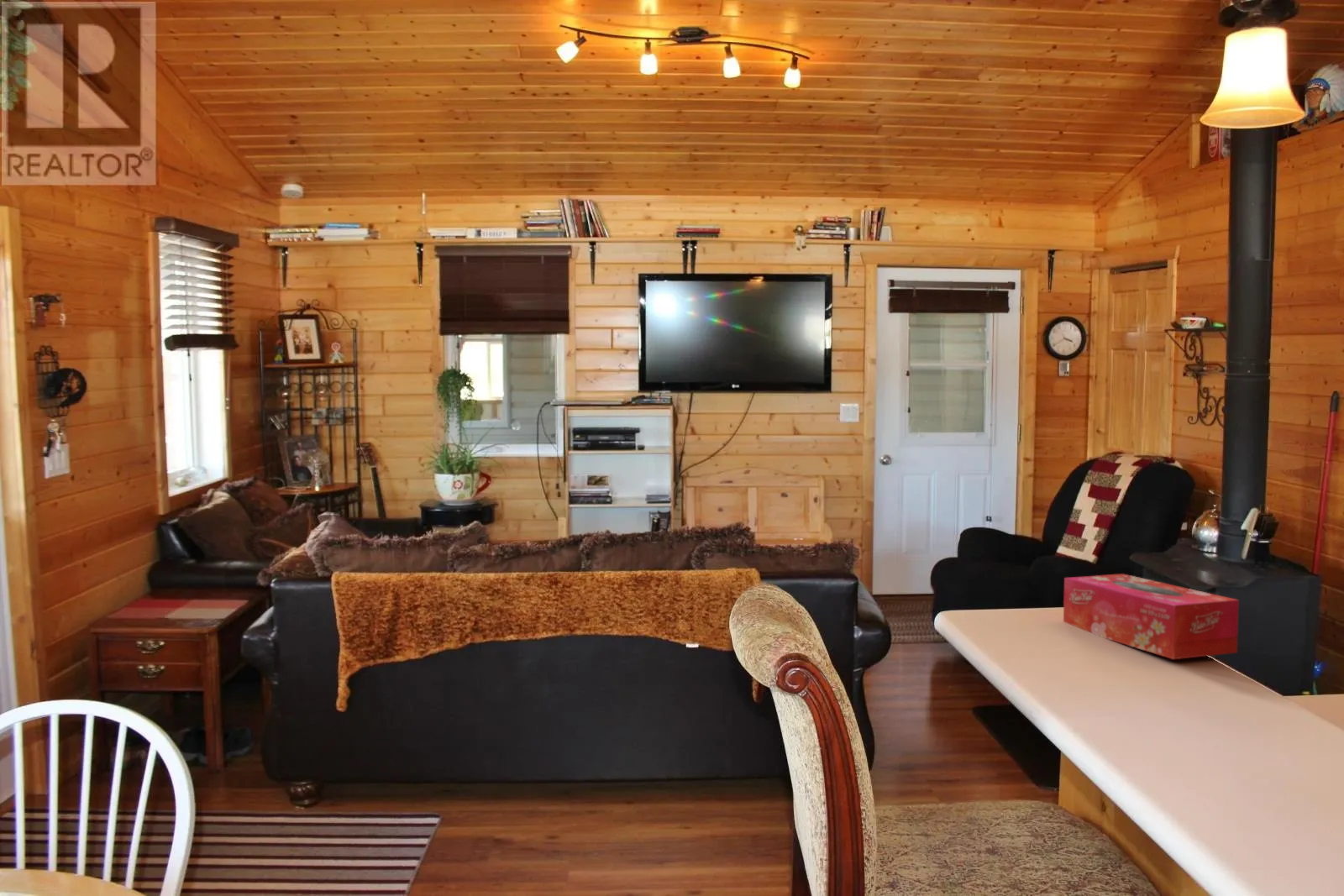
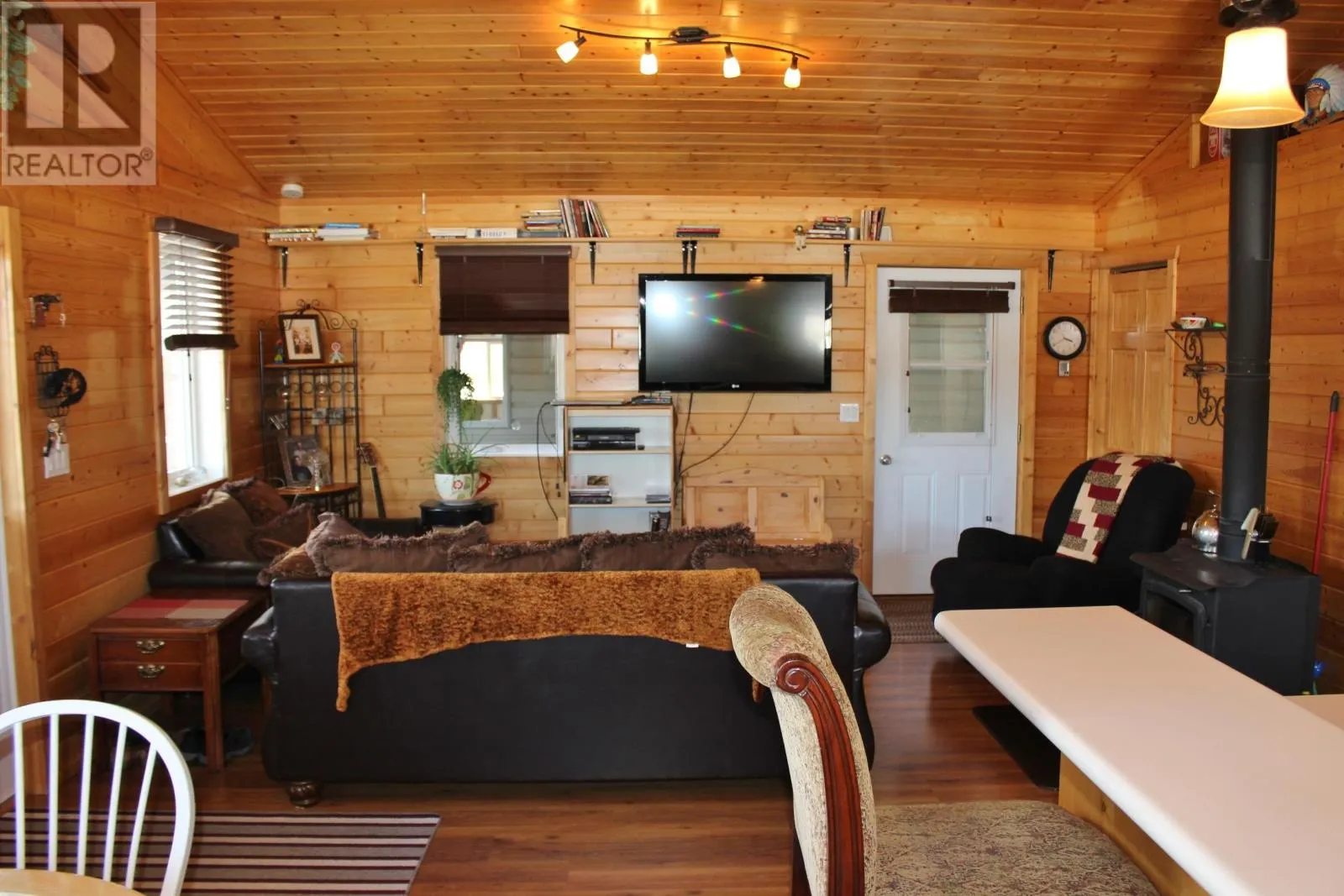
- tissue box [1063,573,1240,660]
